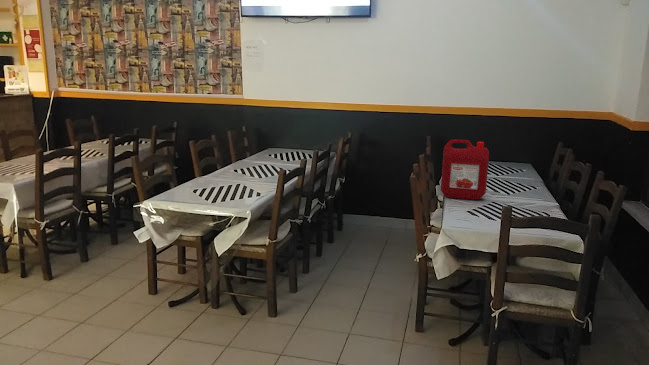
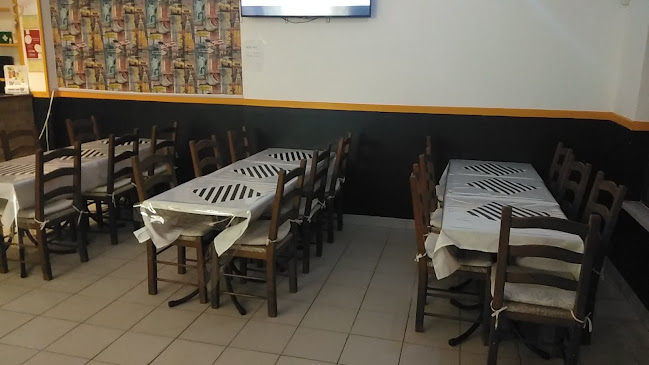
- ketchup jug [440,138,490,201]
